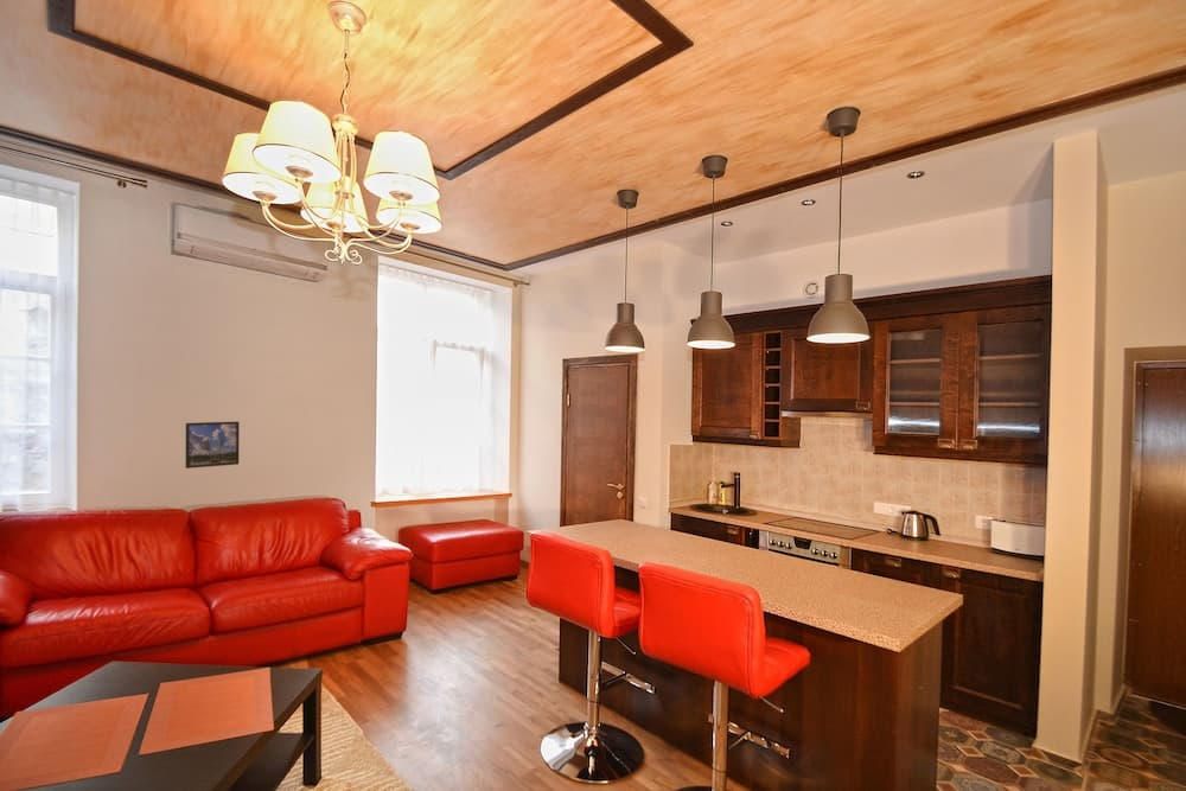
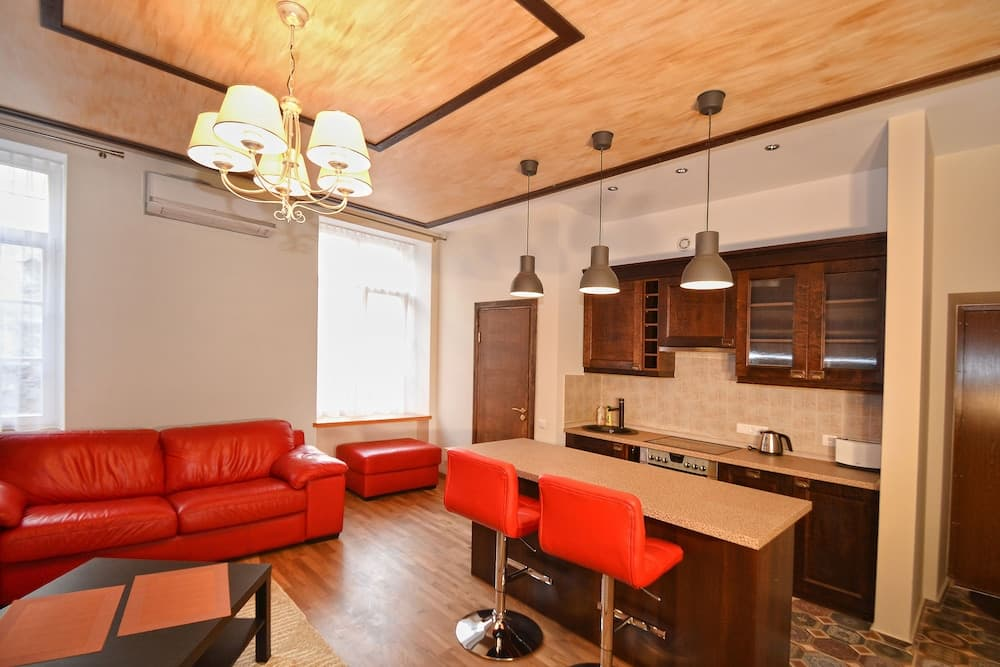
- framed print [184,420,241,470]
